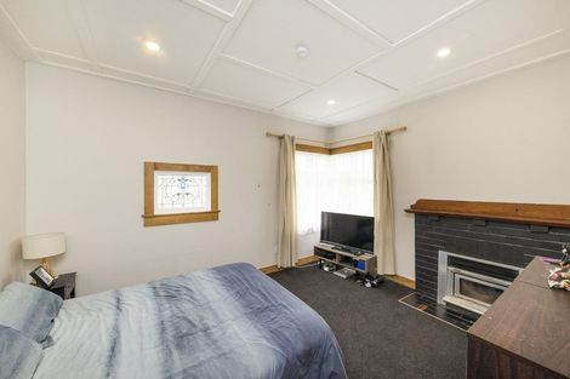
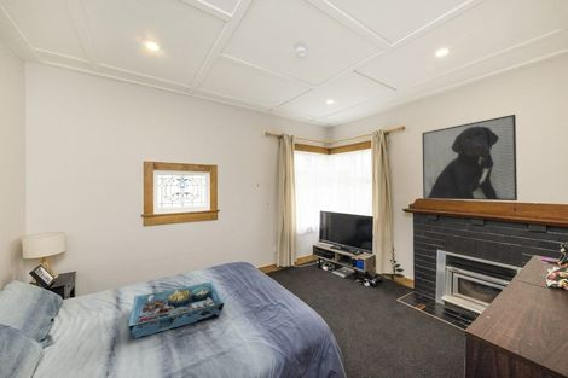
+ serving tray [127,280,226,339]
+ decorative plant [383,248,406,281]
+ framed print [421,114,518,202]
